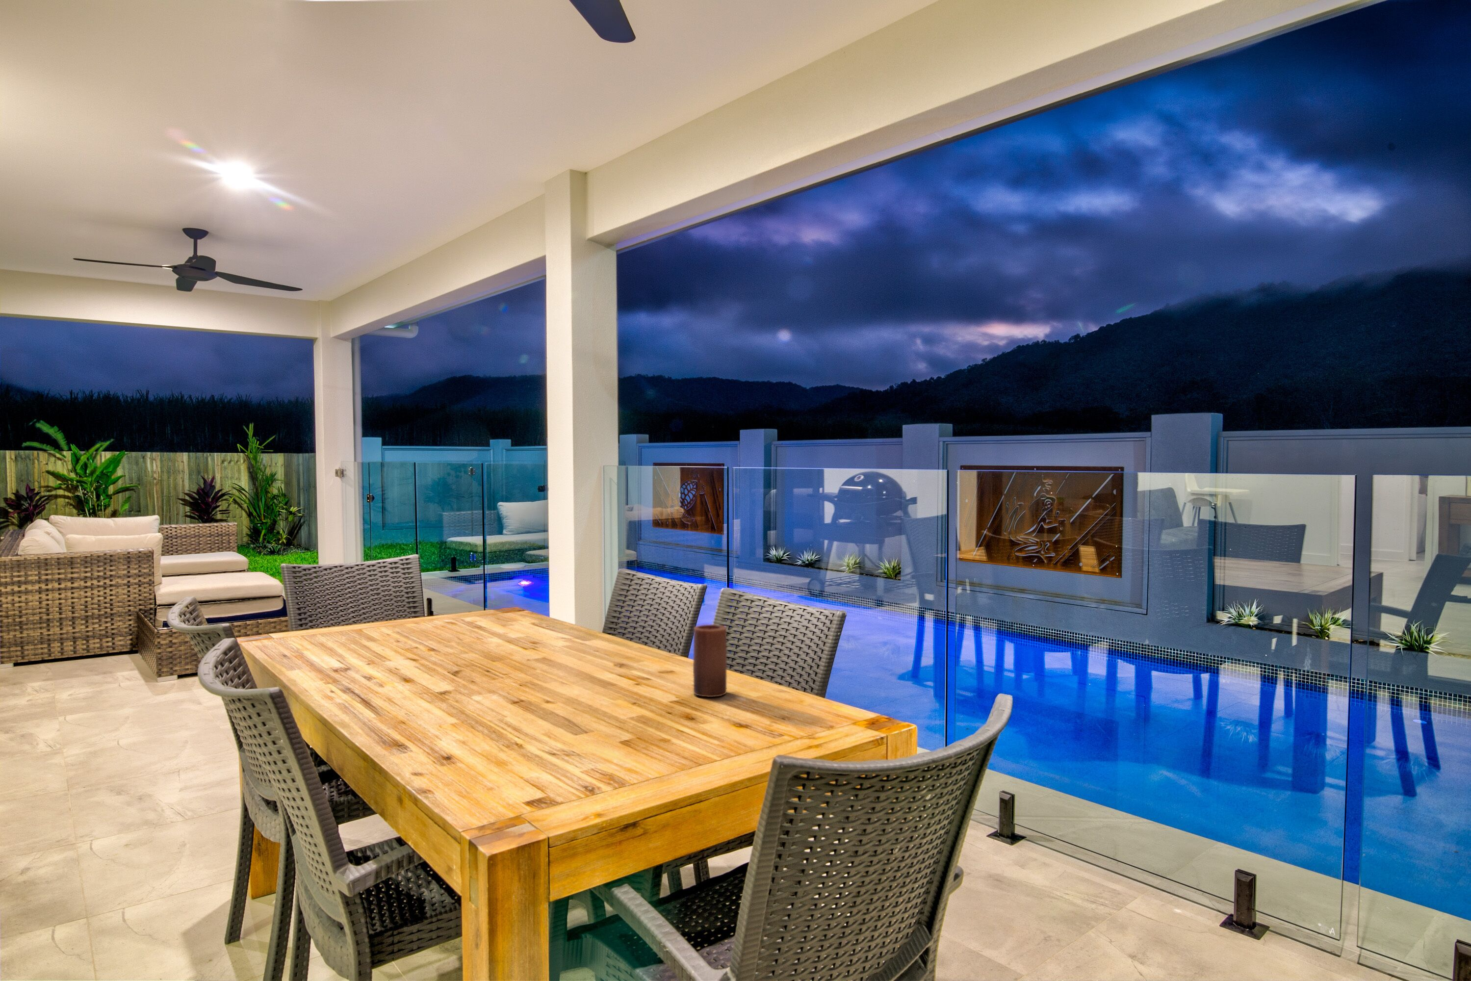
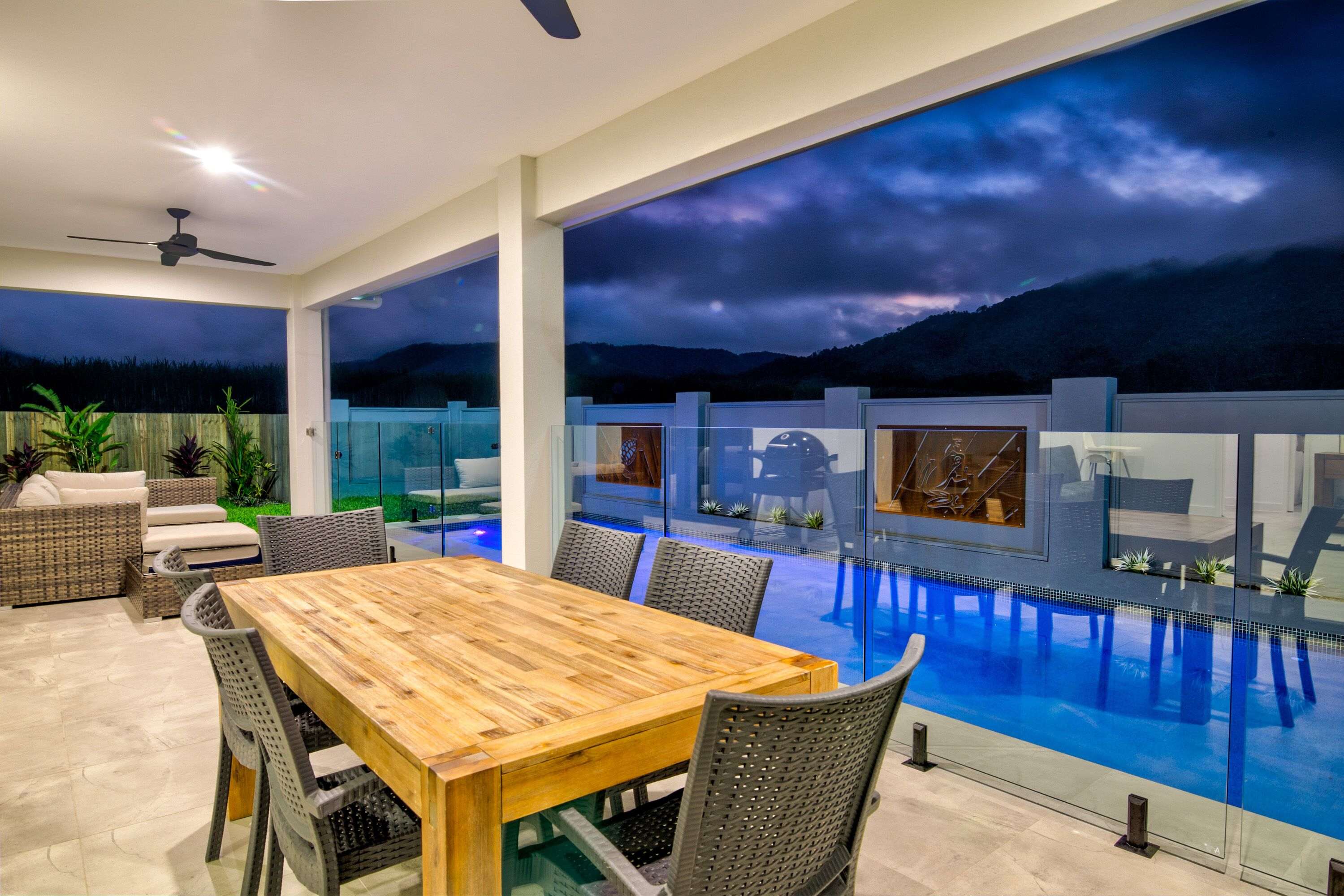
- candle [693,624,728,697]
